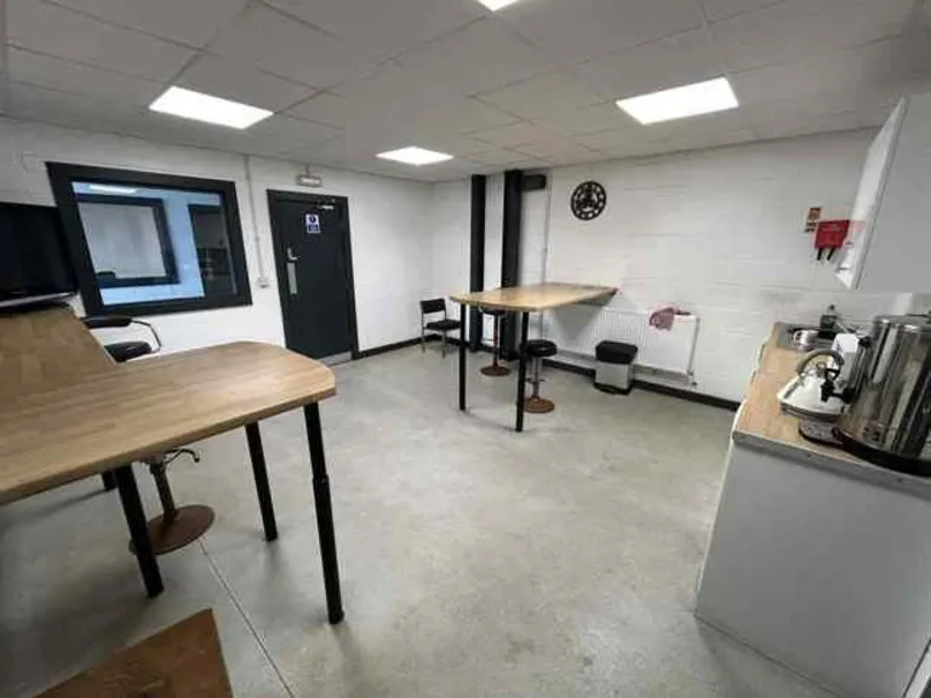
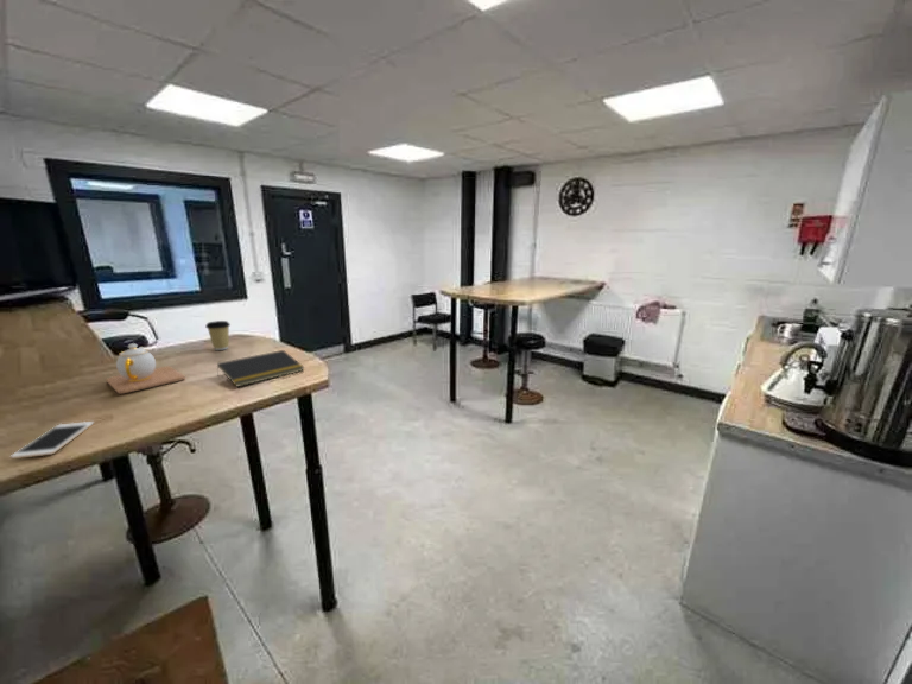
+ notepad [216,349,305,388]
+ teapot [106,342,186,395]
+ cell phone [10,420,95,460]
+ coffee cup [204,319,232,352]
